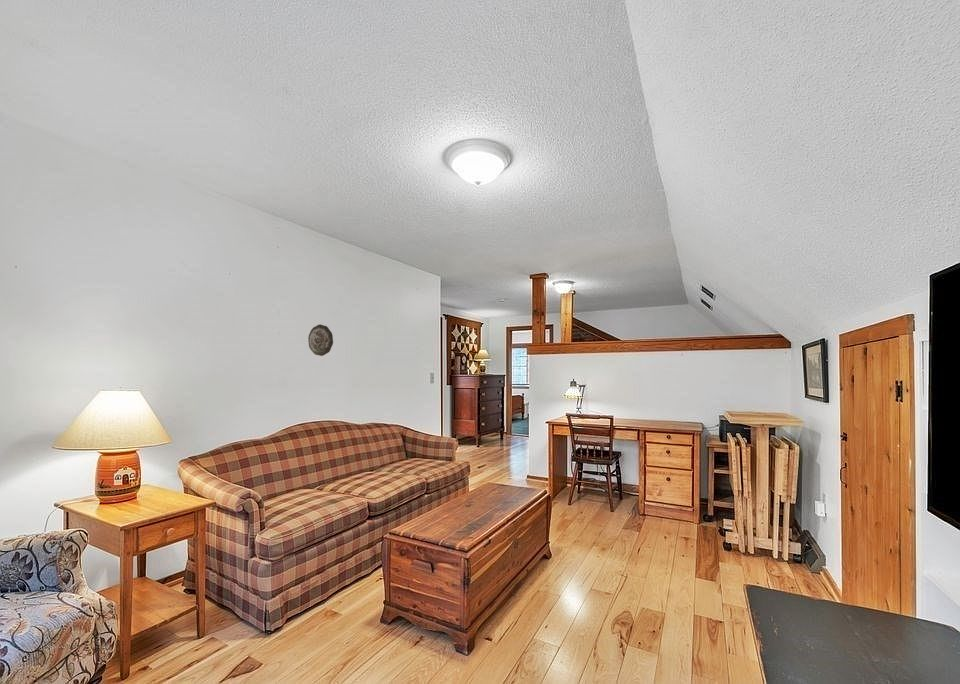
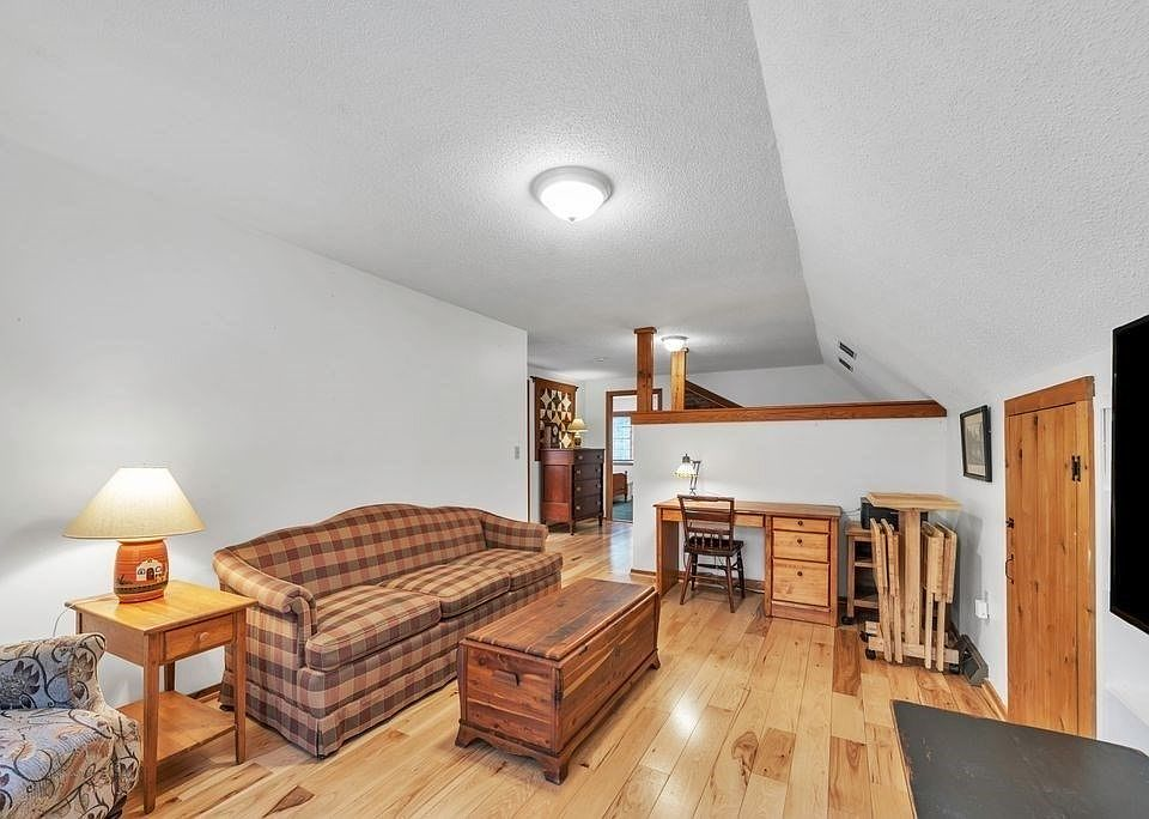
- decorative plate [307,324,334,357]
